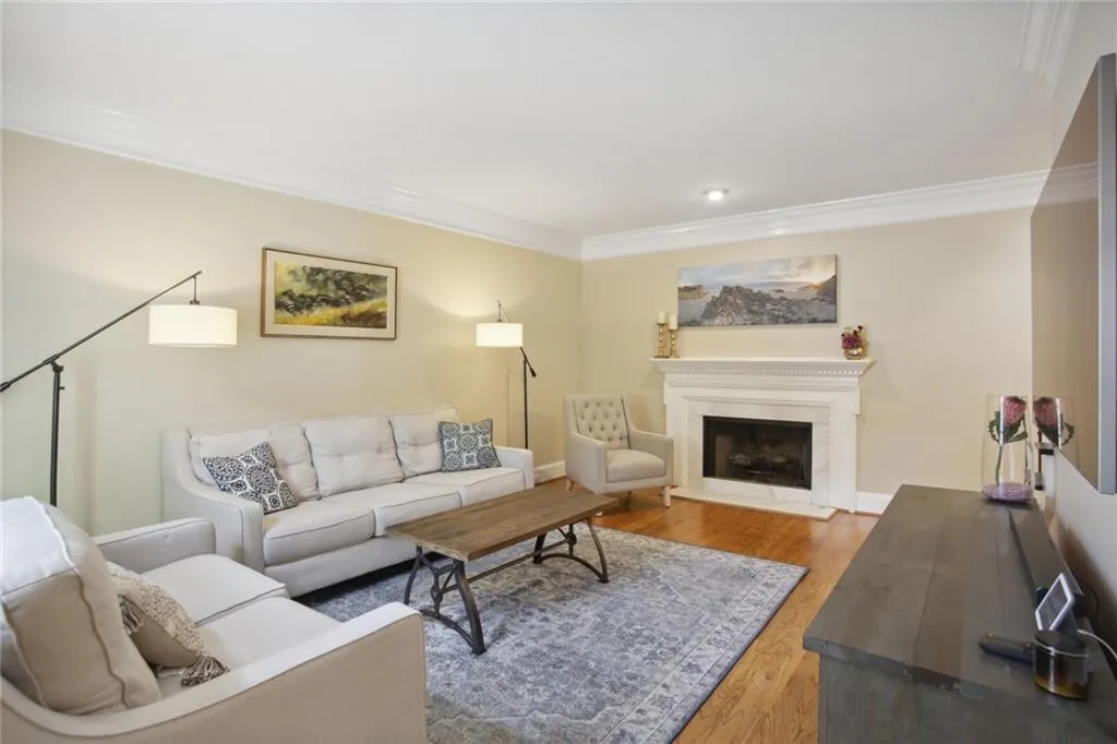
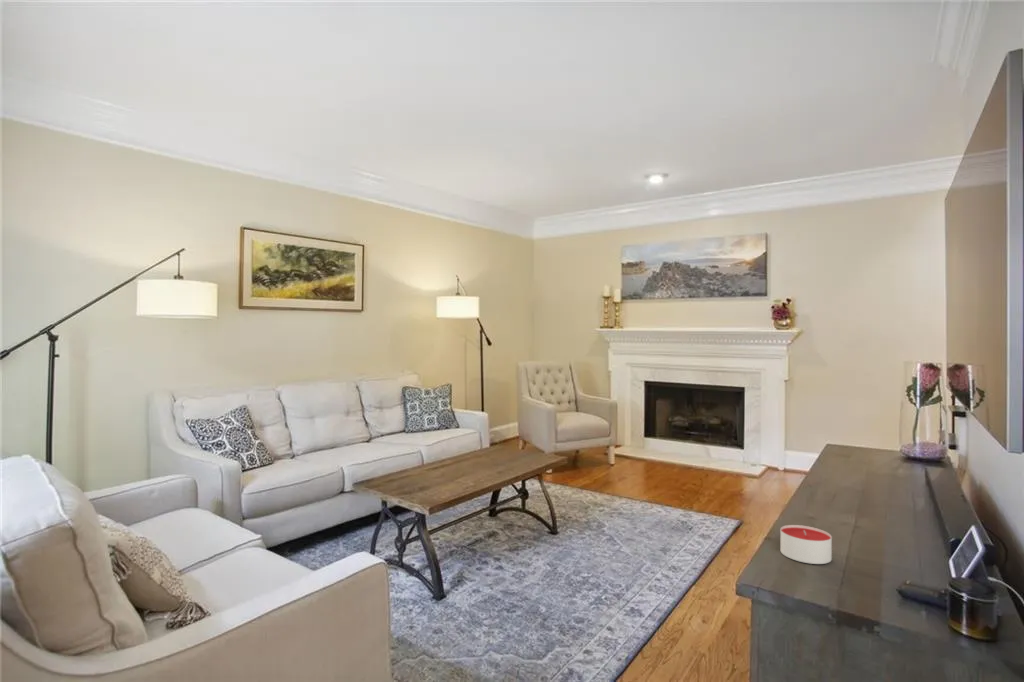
+ candle [780,524,833,565]
